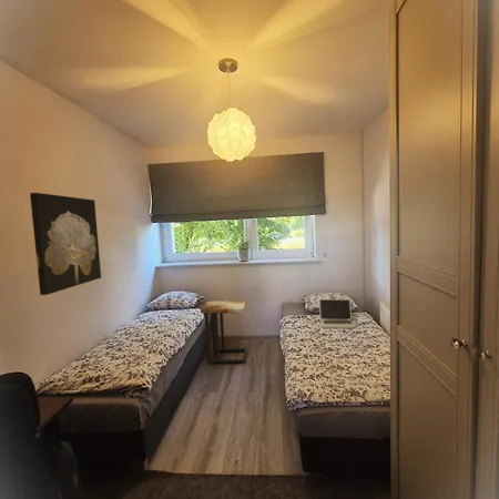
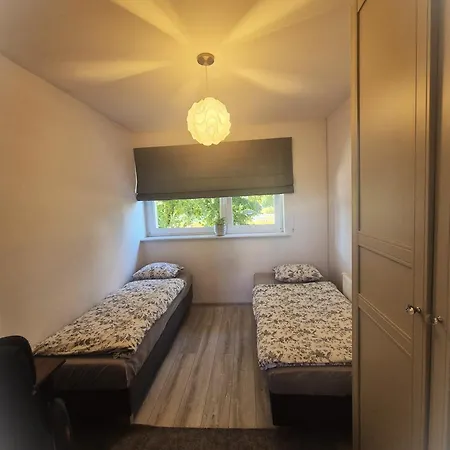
- side table [200,299,248,365]
- laptop [318,298,357,329]
- wall art [29,192,102,296]
